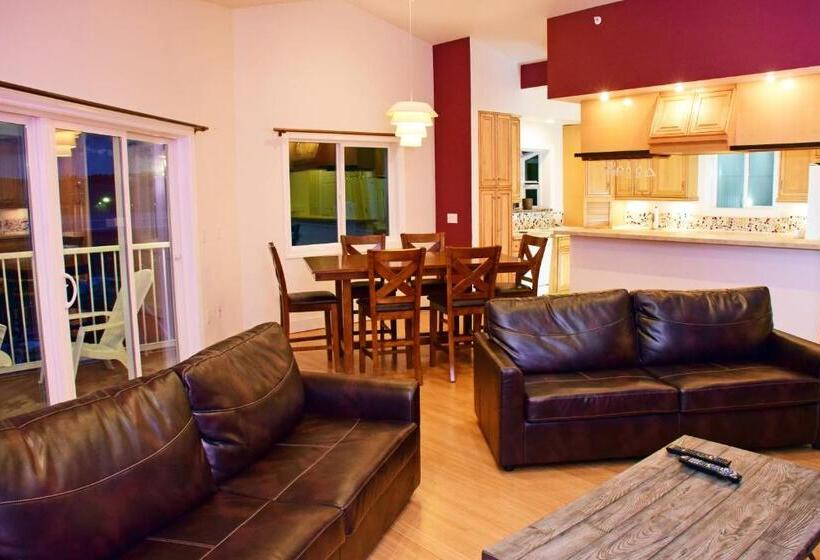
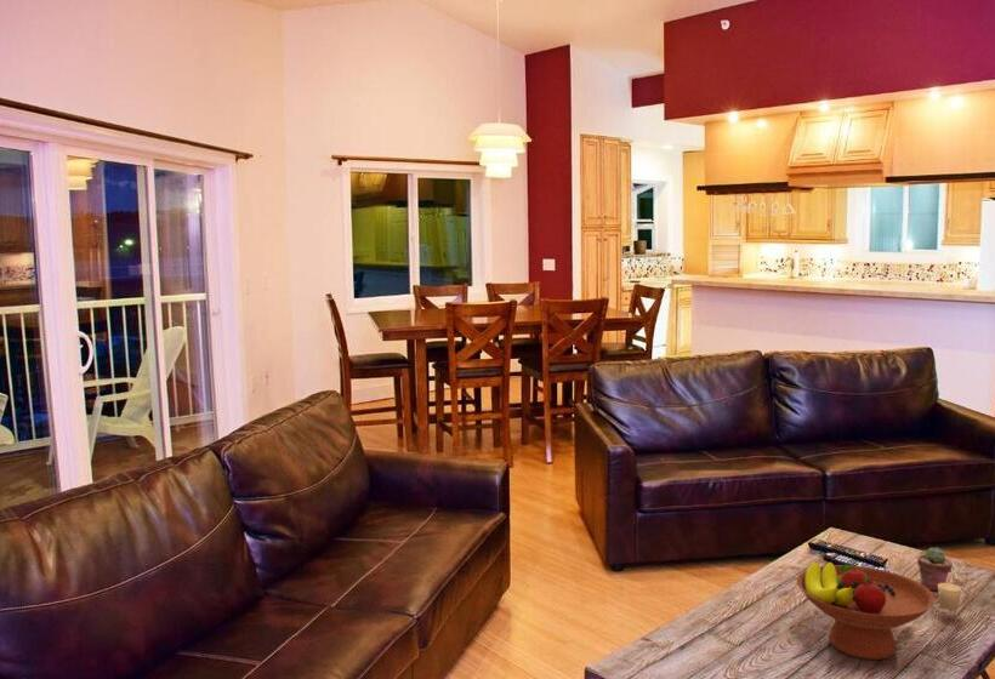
+ potted succulent [916,547,954,592]
+ candle [937,582,962,611]
+ fruit bowl [796,561,937,661]
